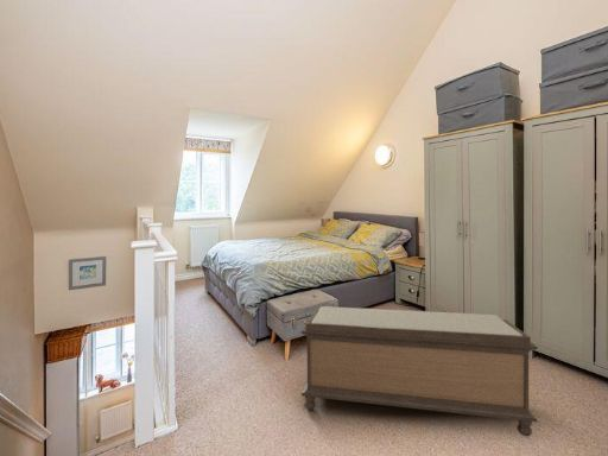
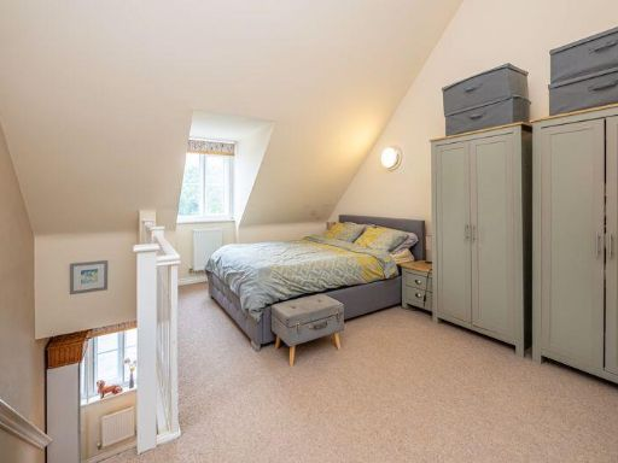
- bench [299,305,539,437]
